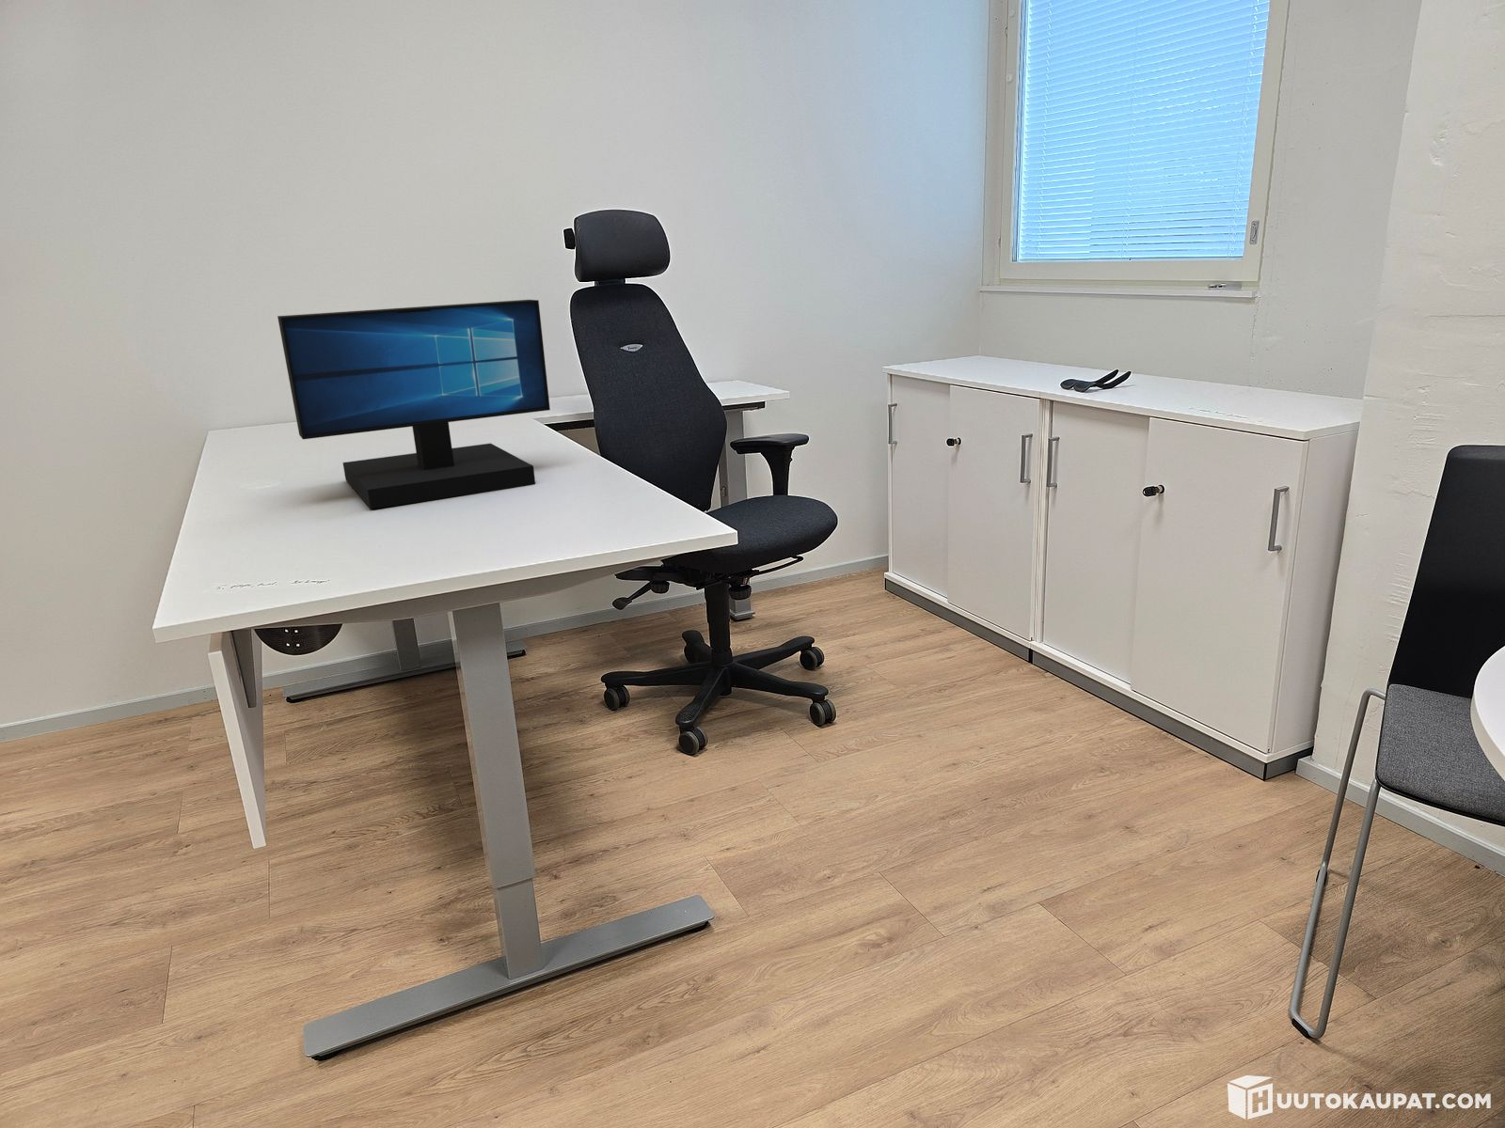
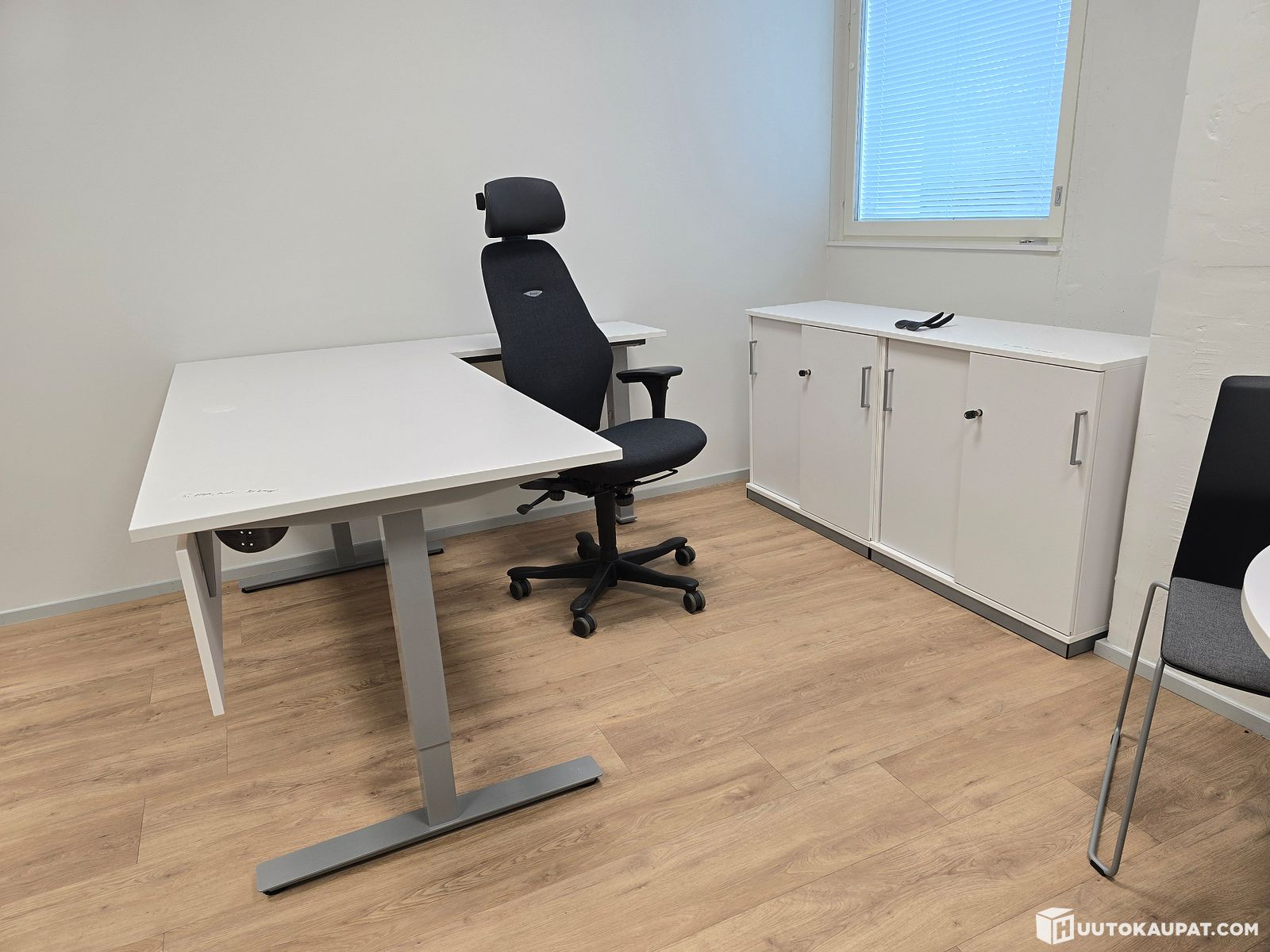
- monitor [276,299,551,511]
